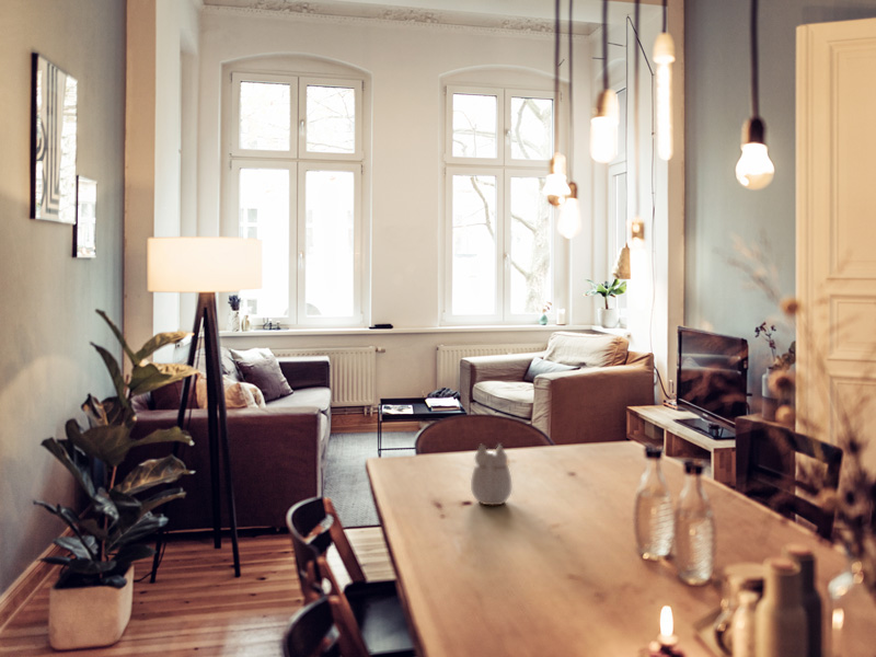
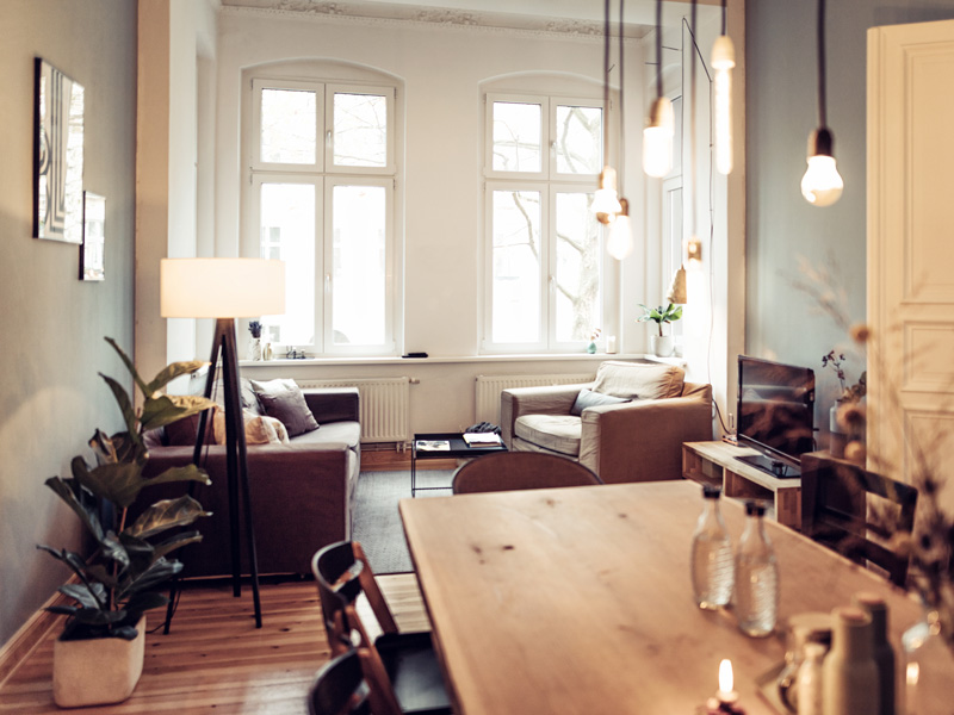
- teapot [470,443,512,506]
